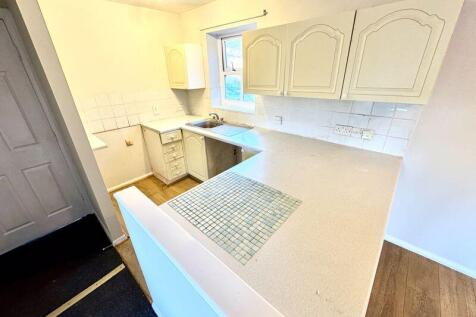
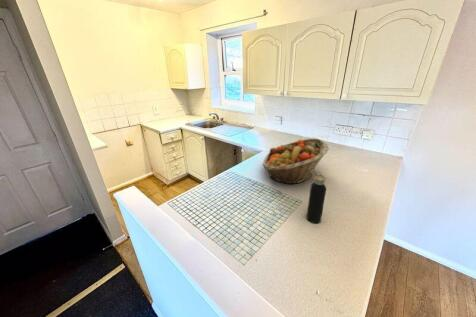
+ fruit basket [262,138,330,185]
+ water bottle [306,171,327,224]
